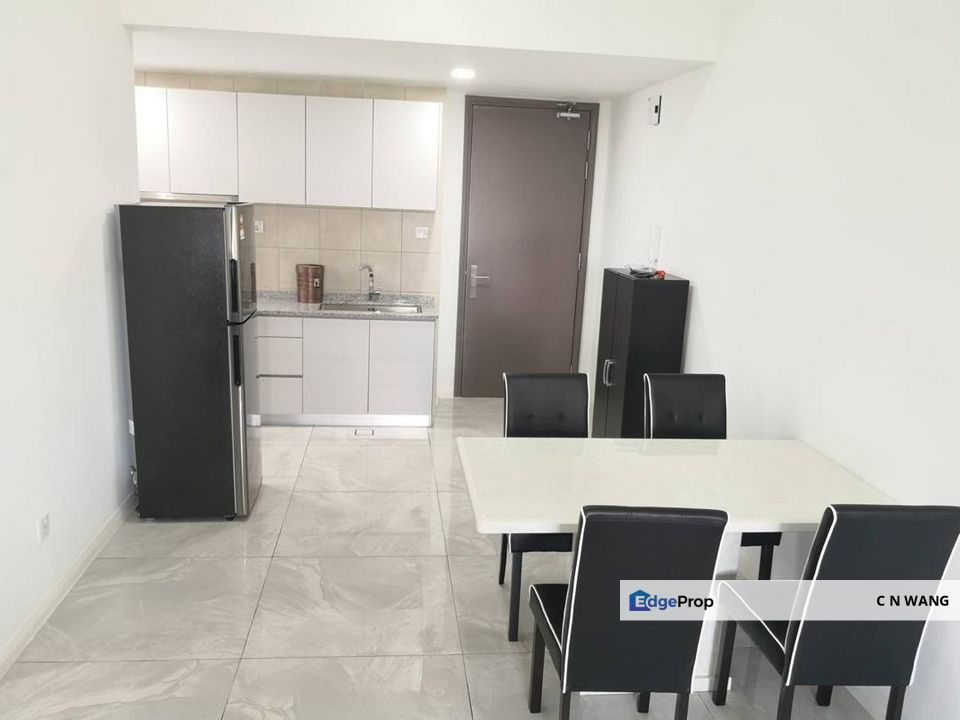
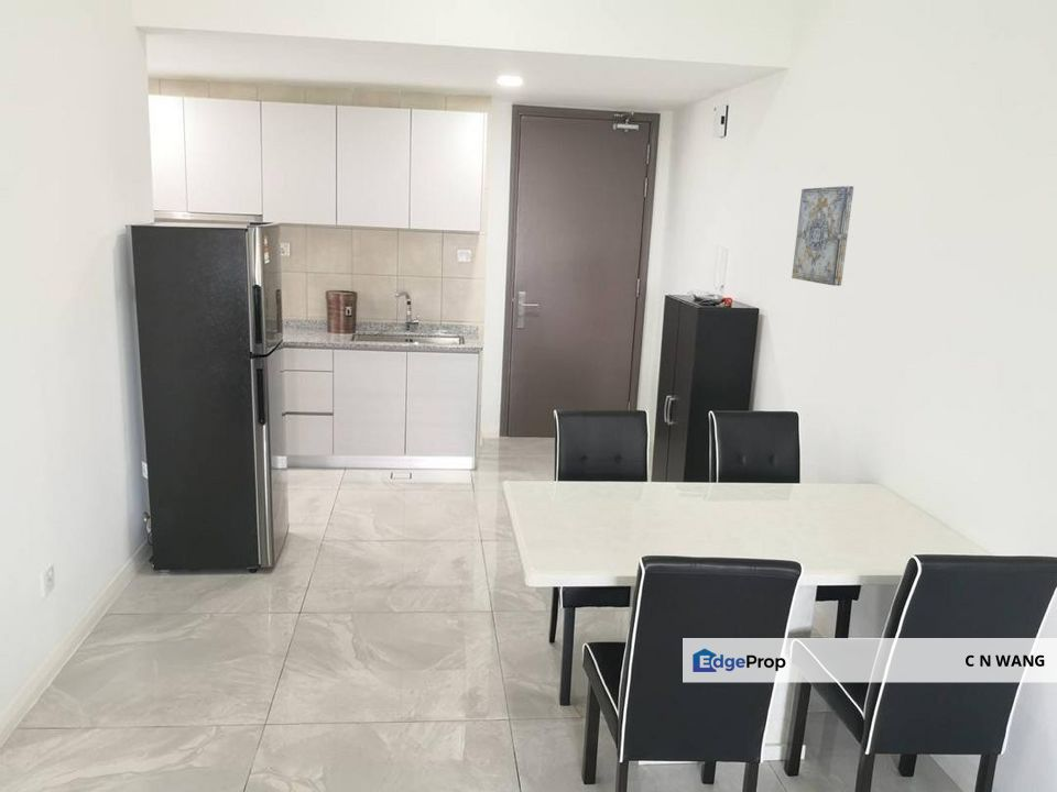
+ wall art [791,185,854,287]
